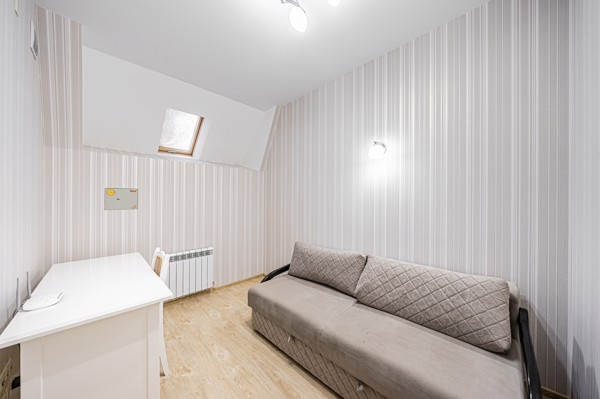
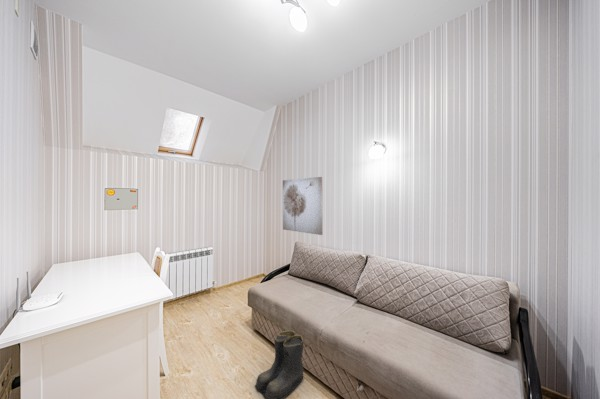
+ wall art [282,176,323,236]
+ boots [254,330,305,399]
